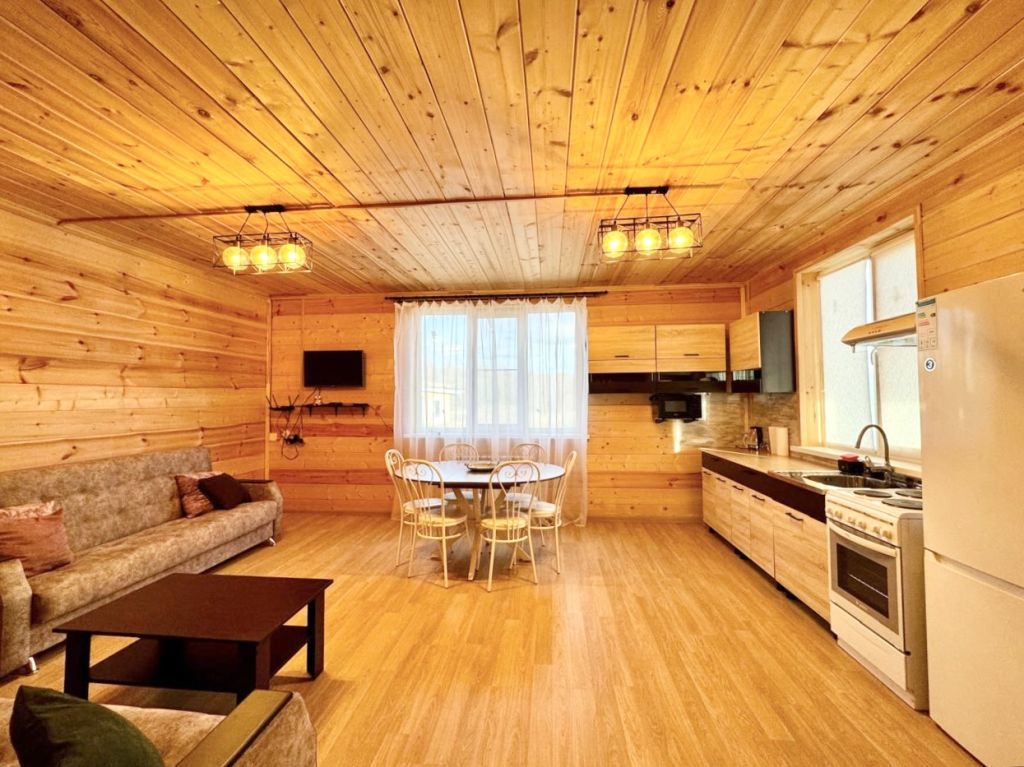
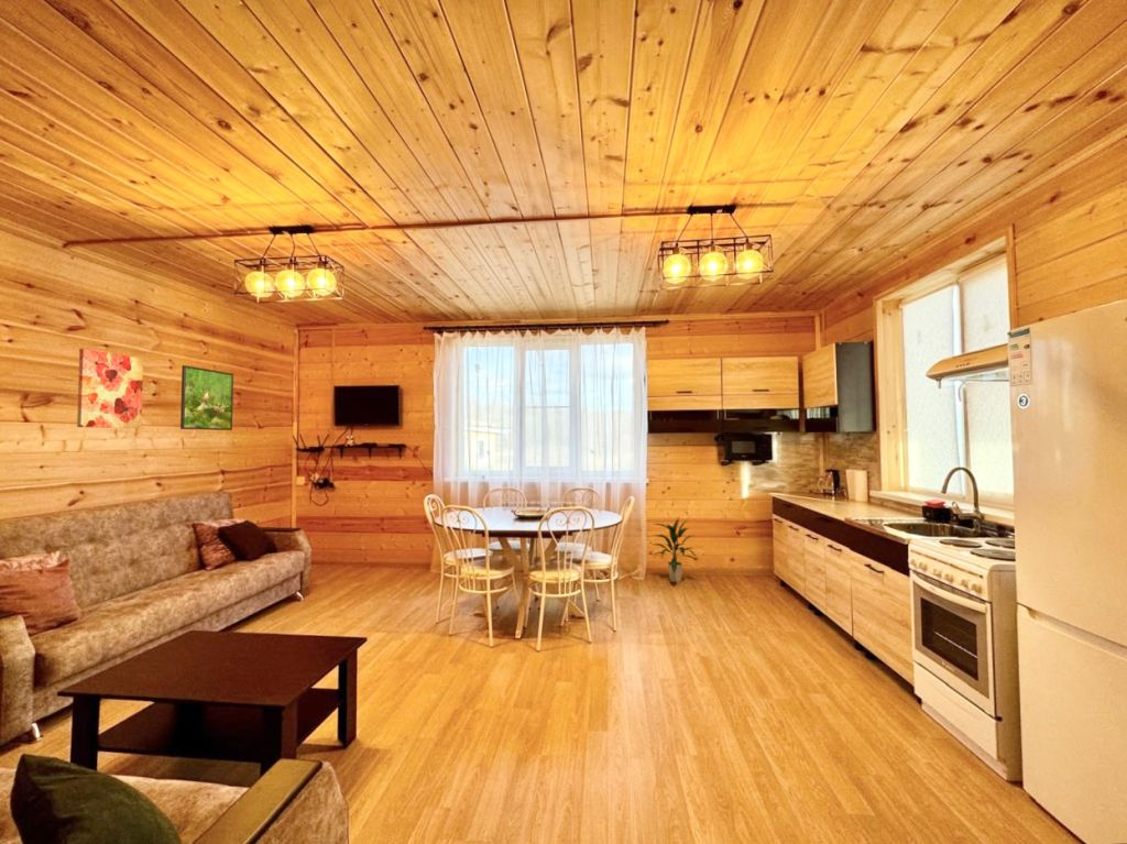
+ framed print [179,364,234,431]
+ wall art [76,348,144,429]
+ indoor plant [652,517,697,583]
